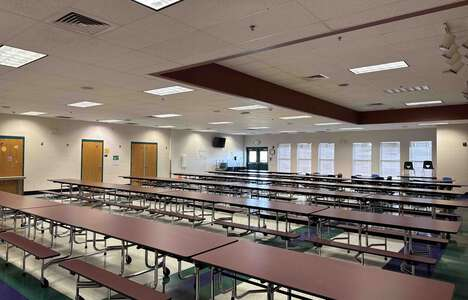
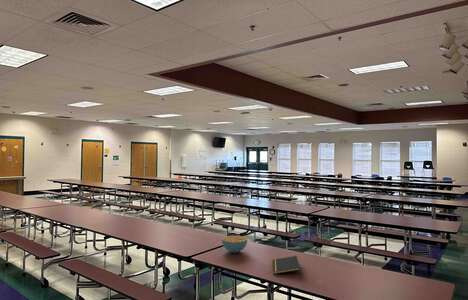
+ cereal bowl [221,235,248,254]
+ notepad [272,255,301,275]
